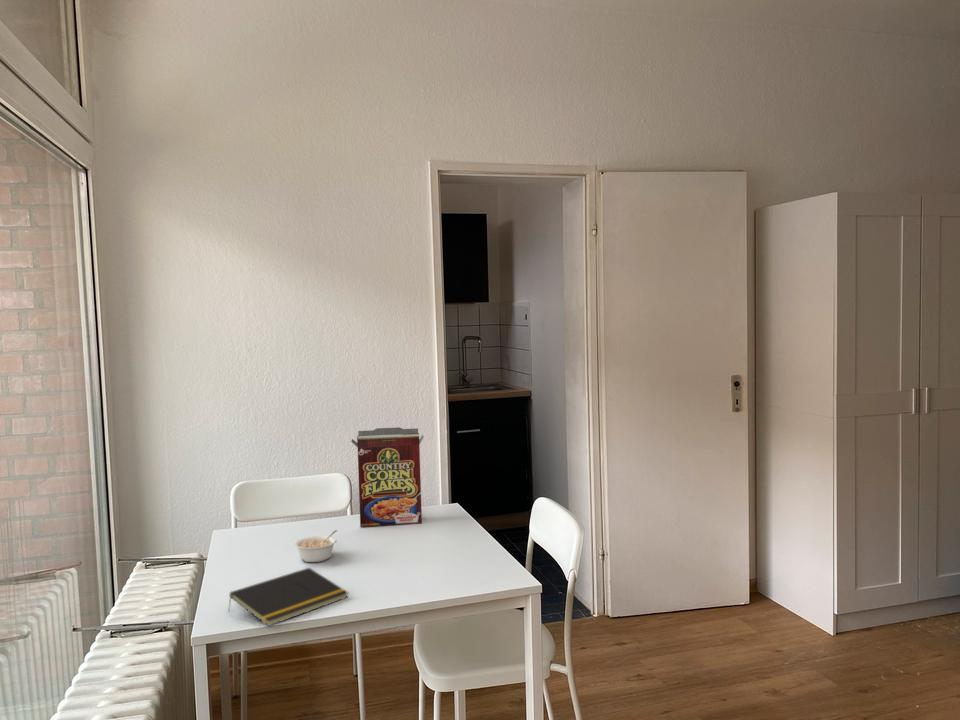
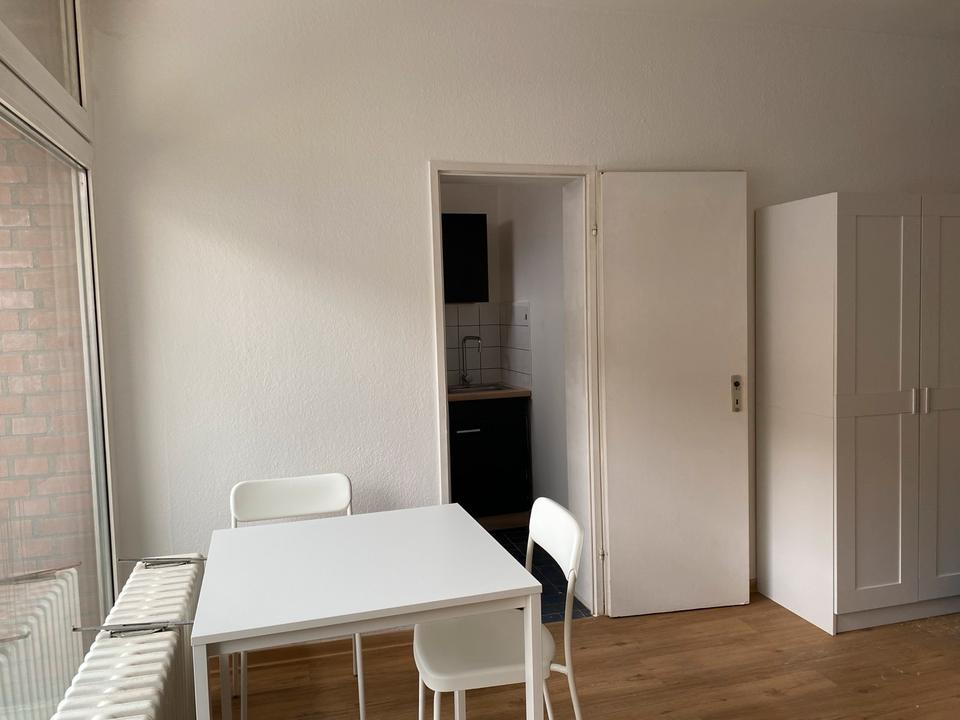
- legume [293,529,338,563]
- cereal box [350,426,424,528]
- notepad [227,567,349,627]
